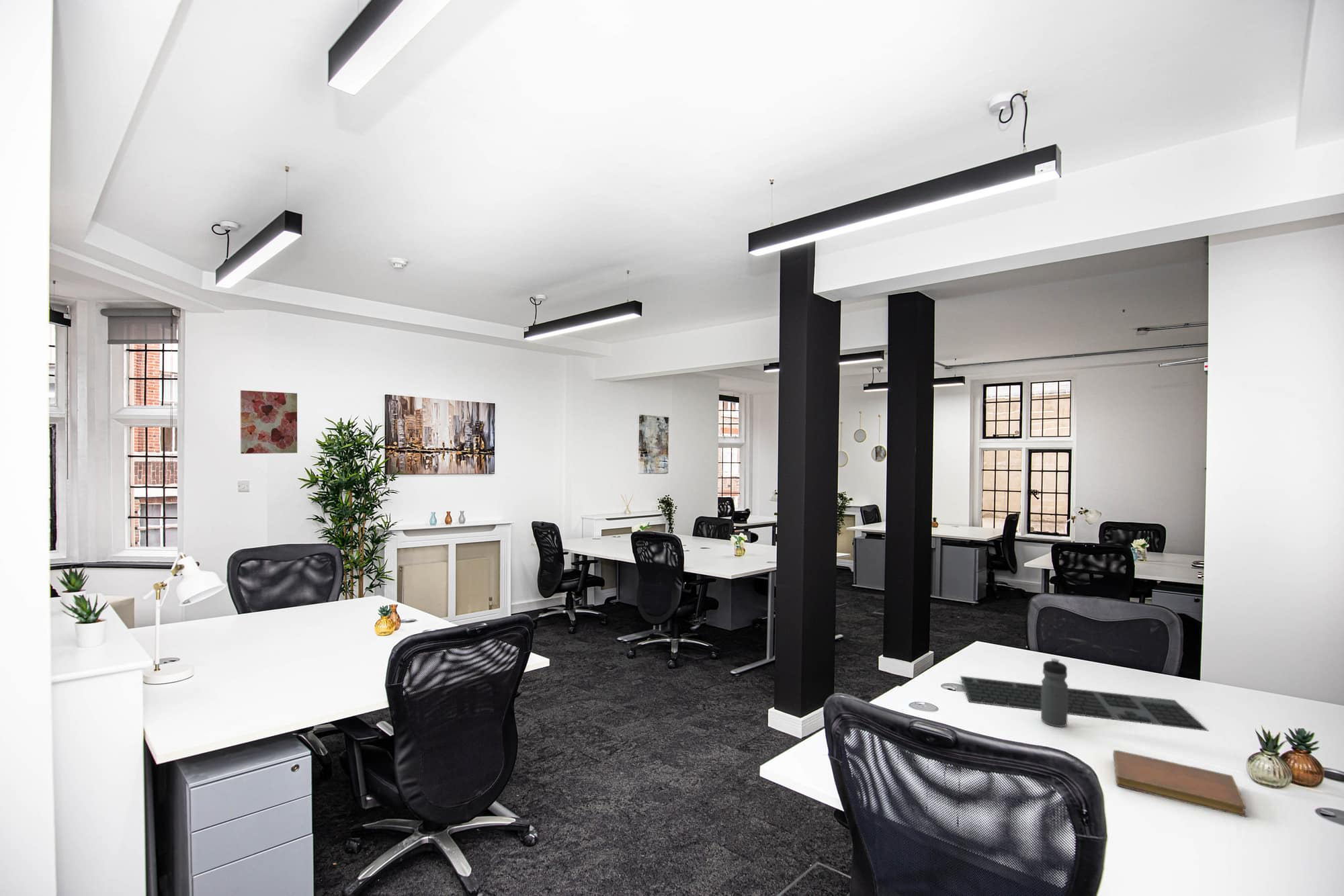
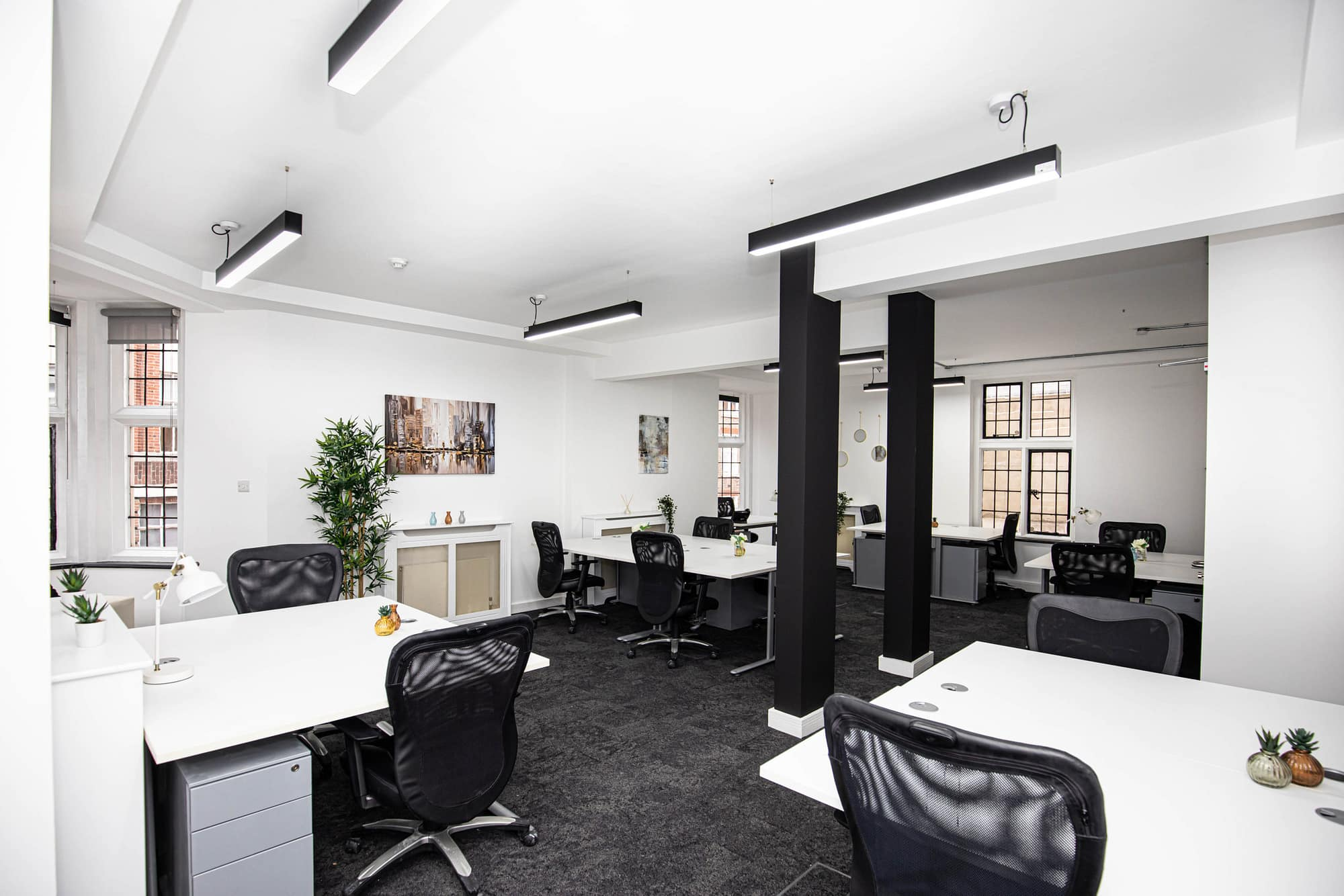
- wall art [240,390,298,454]
- keyboard [960,675,1209,731]
- water bottle [1040,658,1068,727]
- notebook [1112,750,1247,817]
